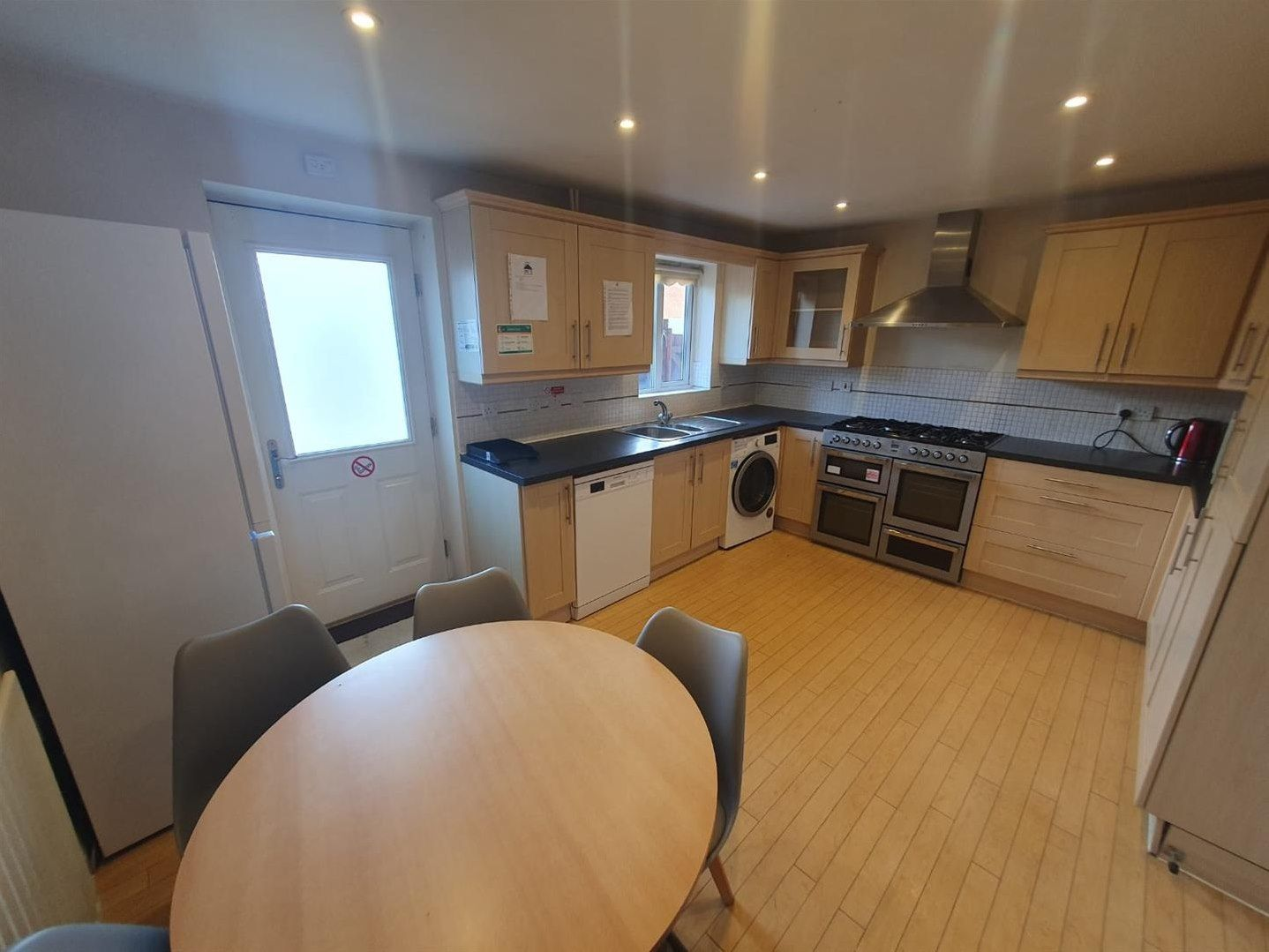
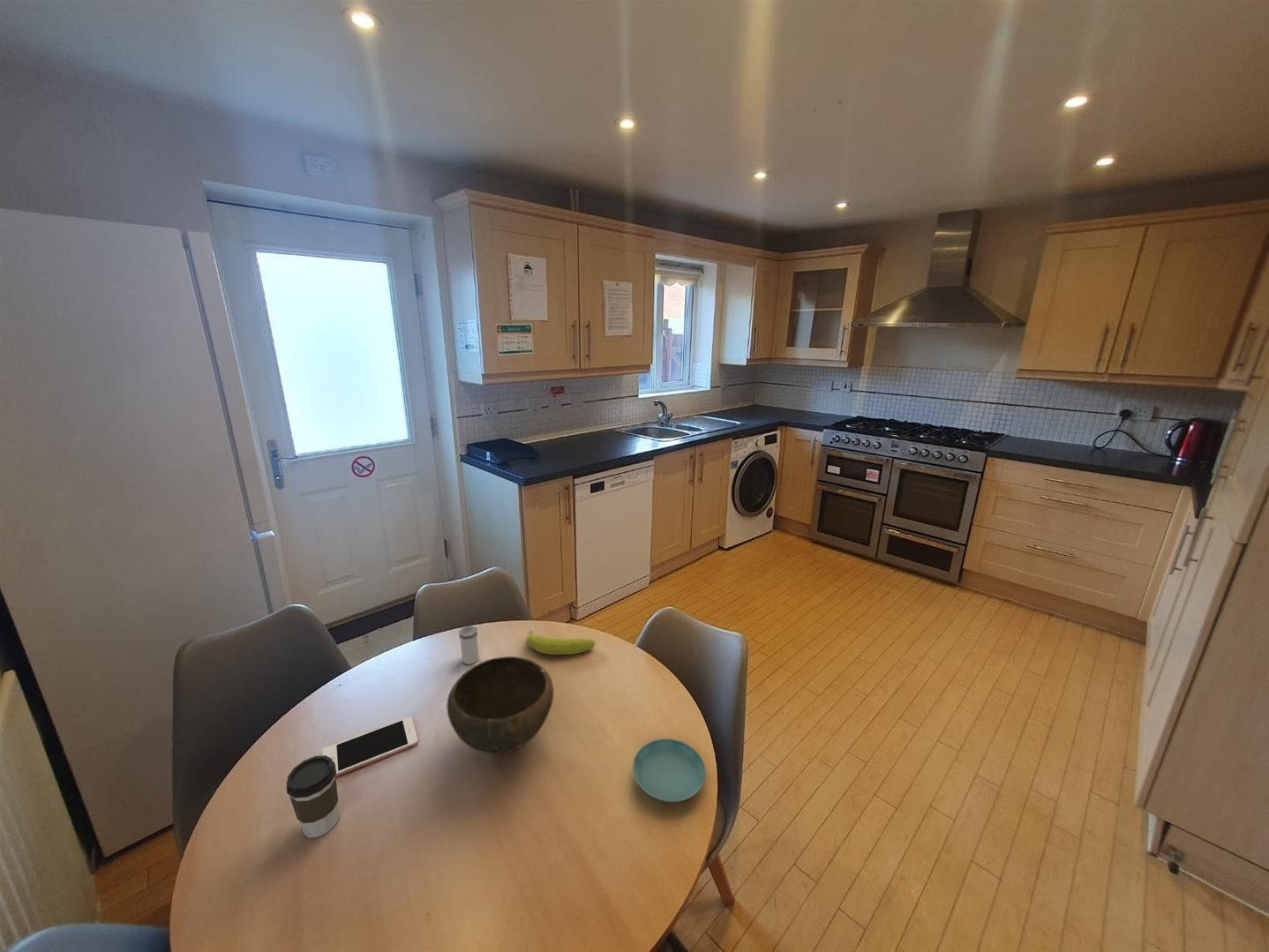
+ salt shaker [458,625,480,665]
+ bowl [446,656,554,755]
+ cell phone [321,716,419,777]
+ fruit [526,630,596,656]
+ saucer [632,738,707,803]
+ coffee cup [286,754,340,839]
